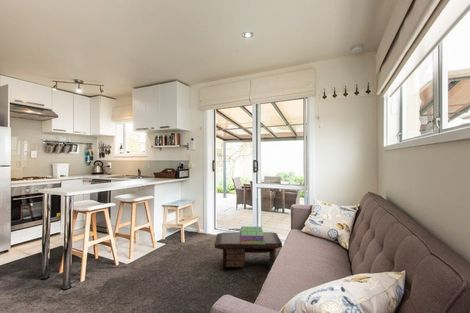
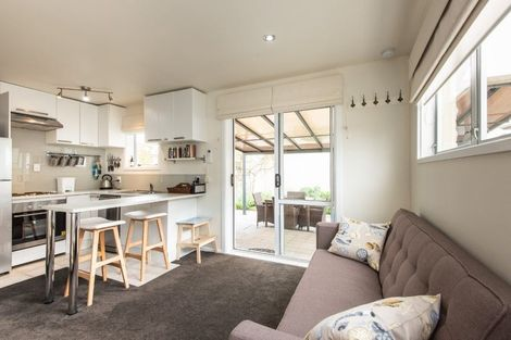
- stack of books [239,225,265,244]
- ottoman [214,231,283,272]
